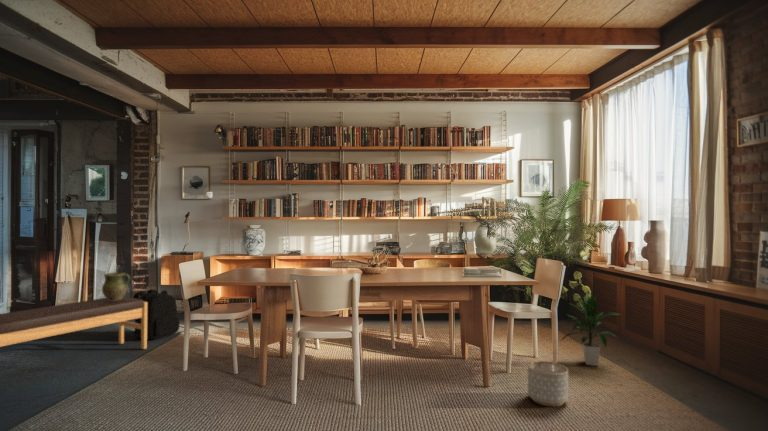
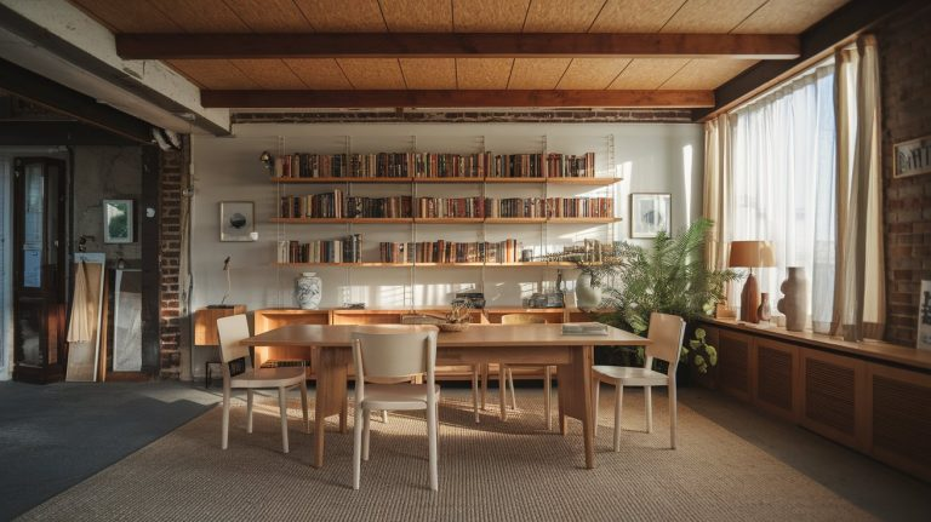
- backpack [132,288,181,341]
- indoor plant [559,294,620,367]
- planter [527,360,569,408]
- ceramic jug [101,271,131,301]
- bench [0,296,148,350]
